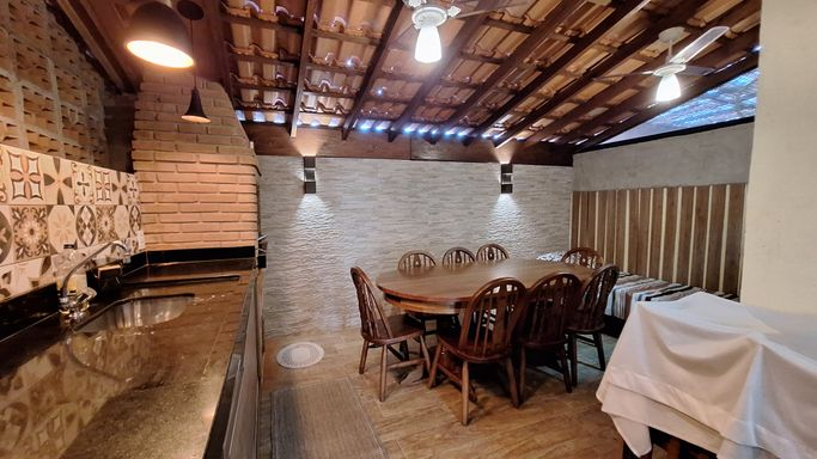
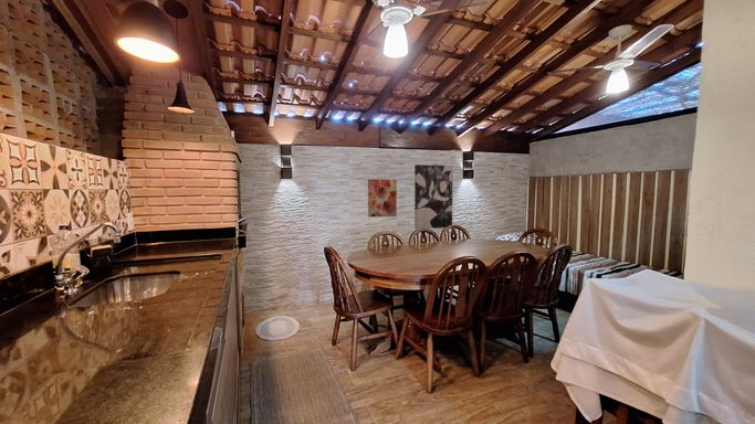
+ wall art [367,178,398,219]
+ wall art [413,163,454,231]
